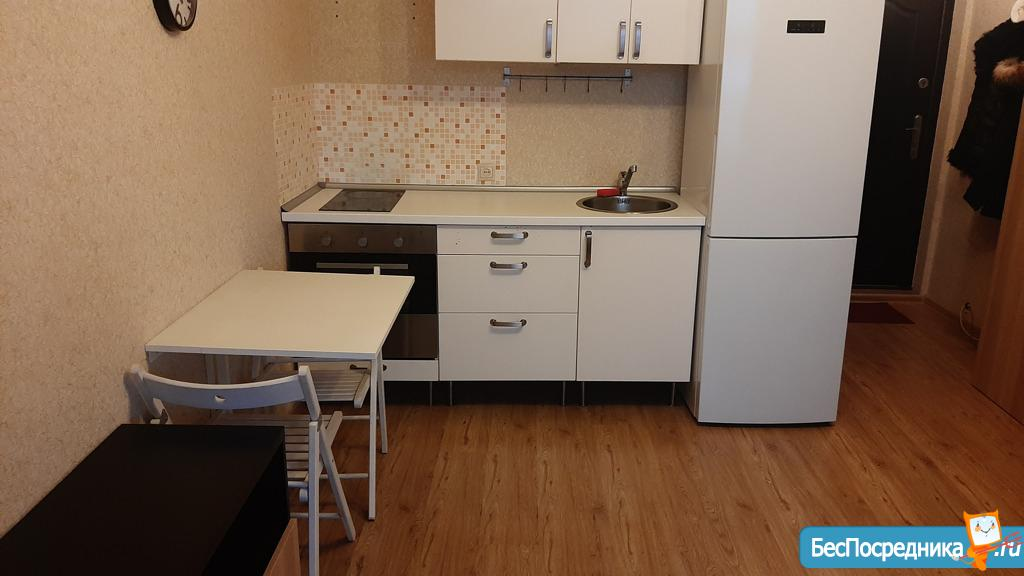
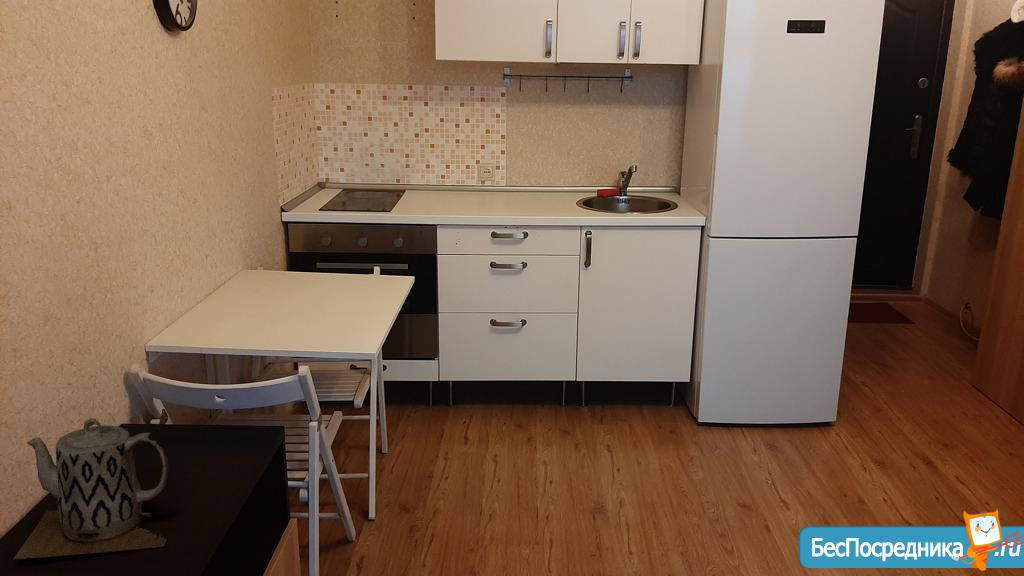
+ teapot [13,418,169,560]
